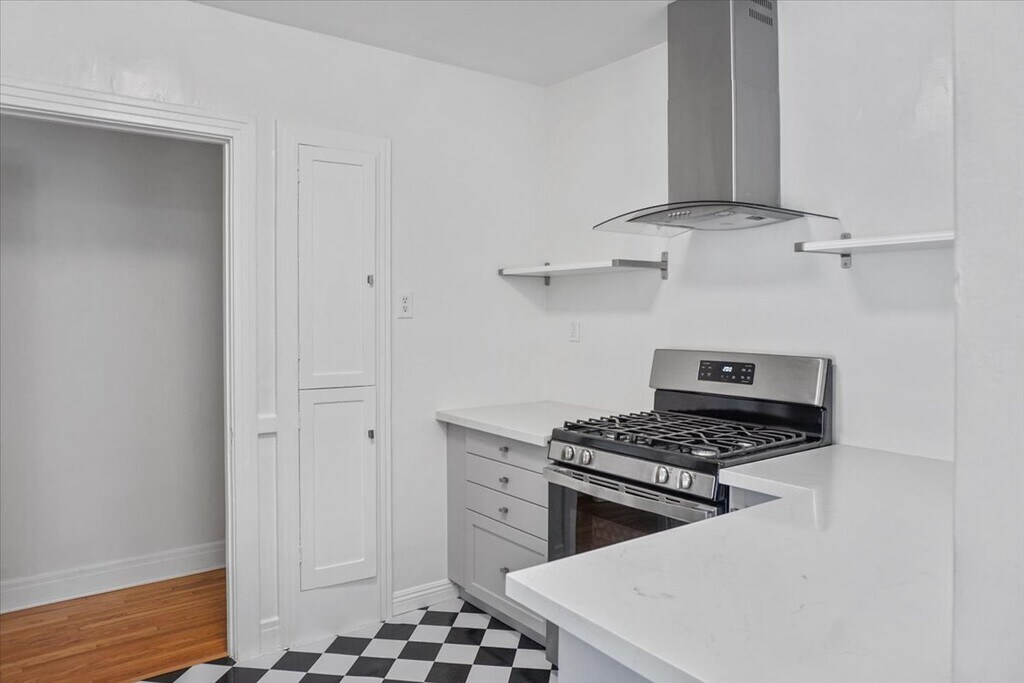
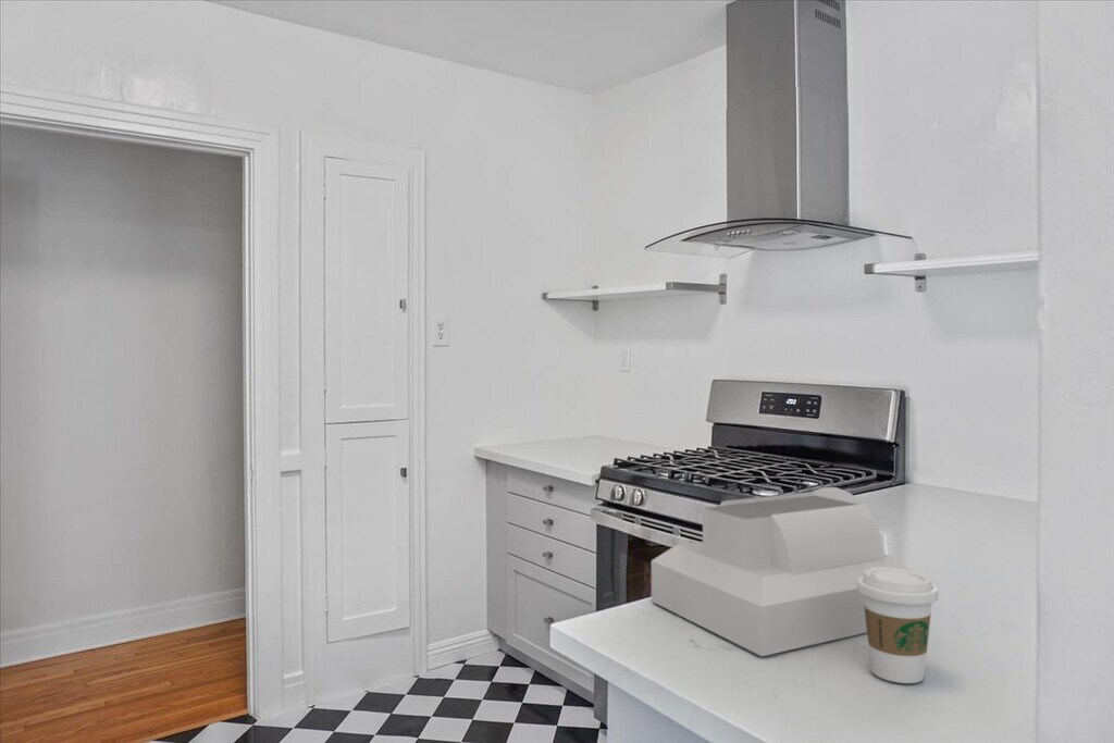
+ coffee cup [857,567,939,684]
+ toaster [651,486,914,657]
